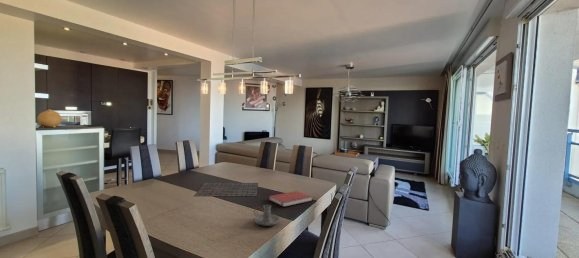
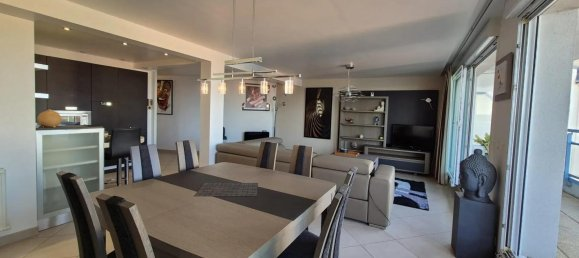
- book [268,190,313,208]
- candle holder [253,204,281,227]
